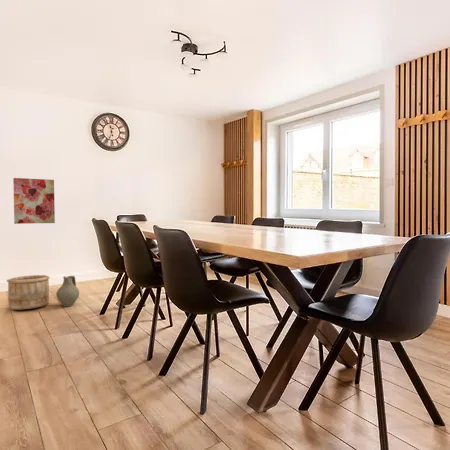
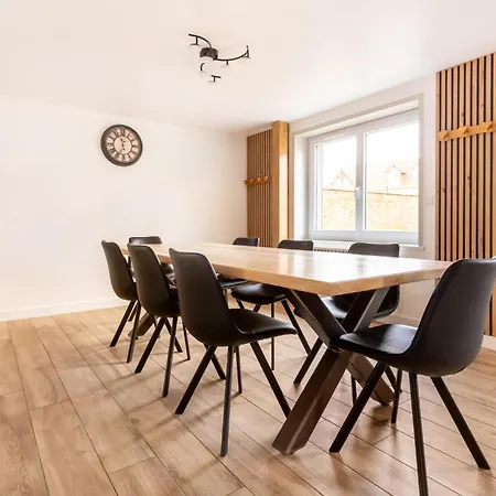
- wooden bucket [6,274,51,311]
- wall art [12,177,56,225]
- ceramic jug [55,275,80,308]
